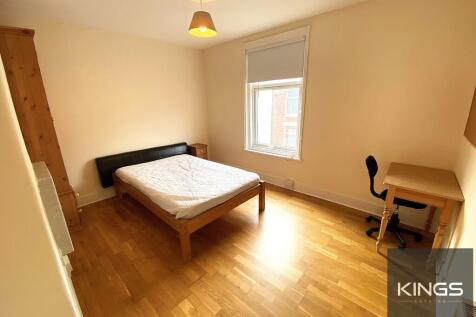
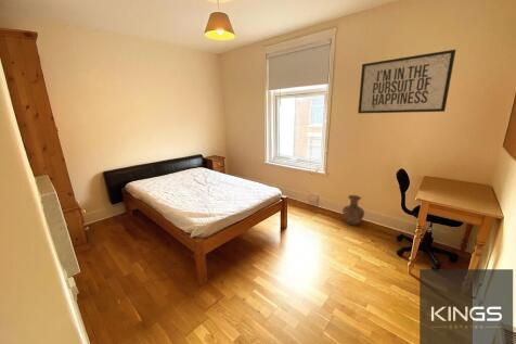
+ mirror [357,49,456,114]
+ vase [341,194,365,226]
